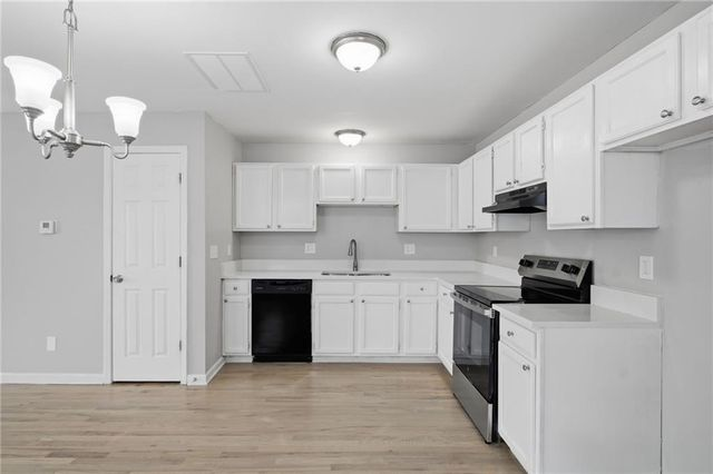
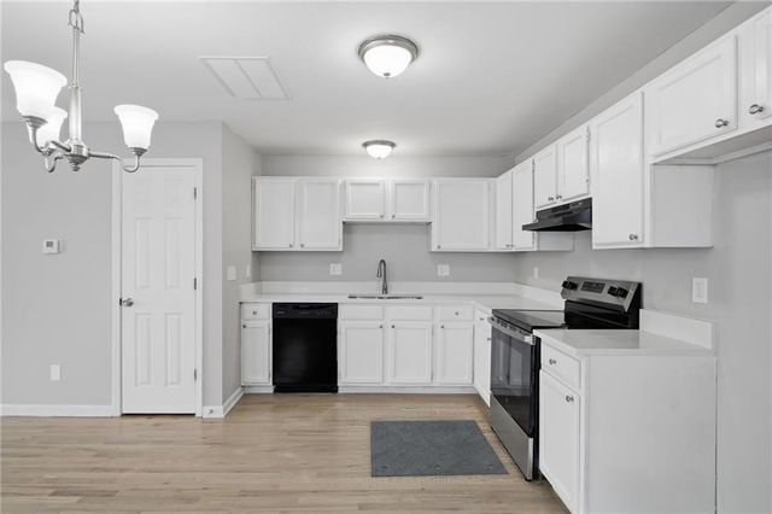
+ door mat [369,419,510,478]
